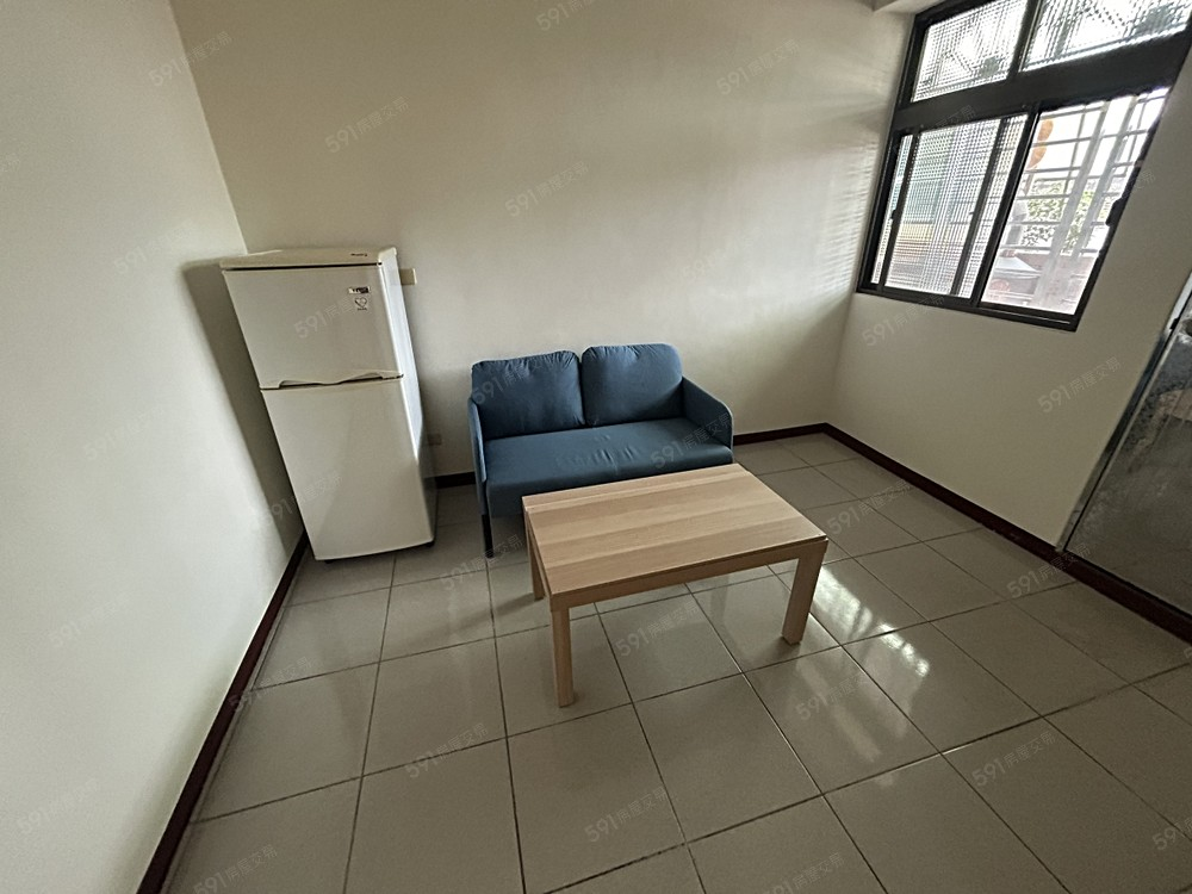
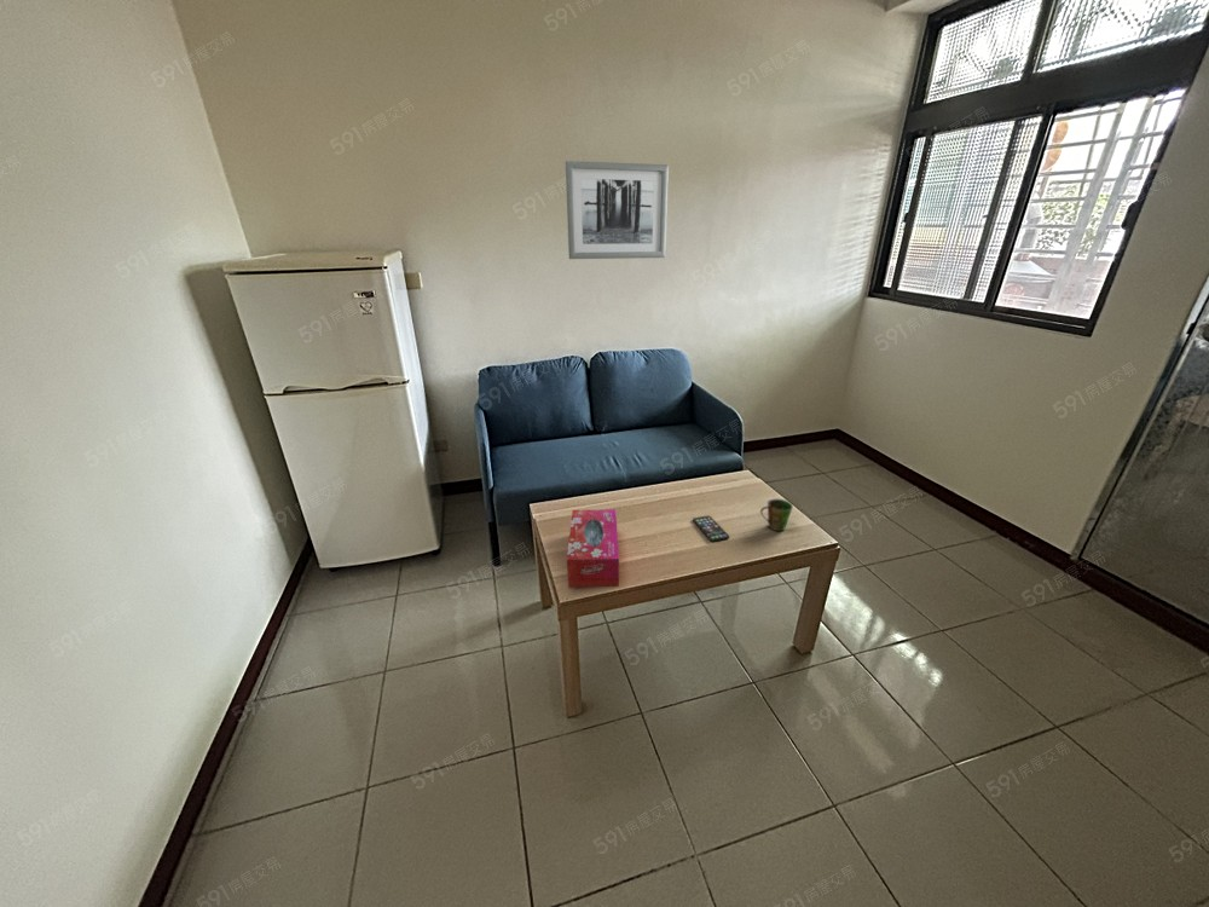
+ tissue box [566,508,620,588]
+ cup [759,498,794,532]
+ wall art [565,160,670,260]
+ smartphone [692,514,730,542]
